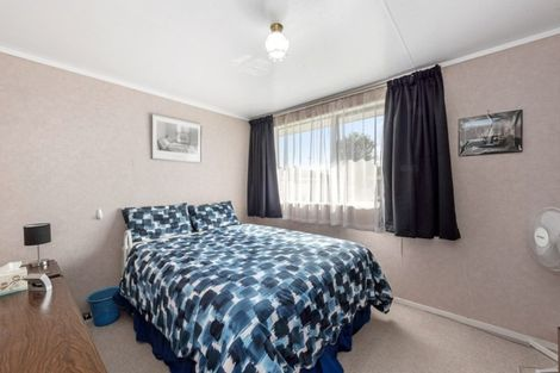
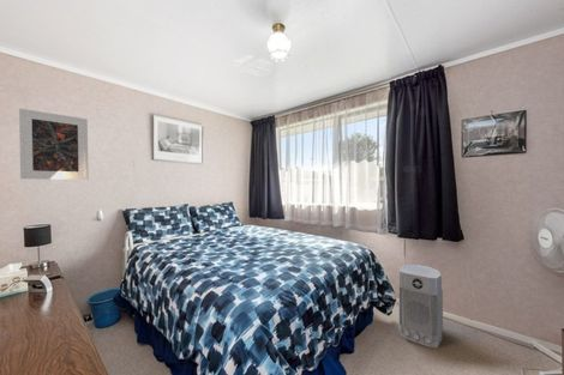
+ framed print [18,108,90,181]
+ air purifier [398,264,444,349]
